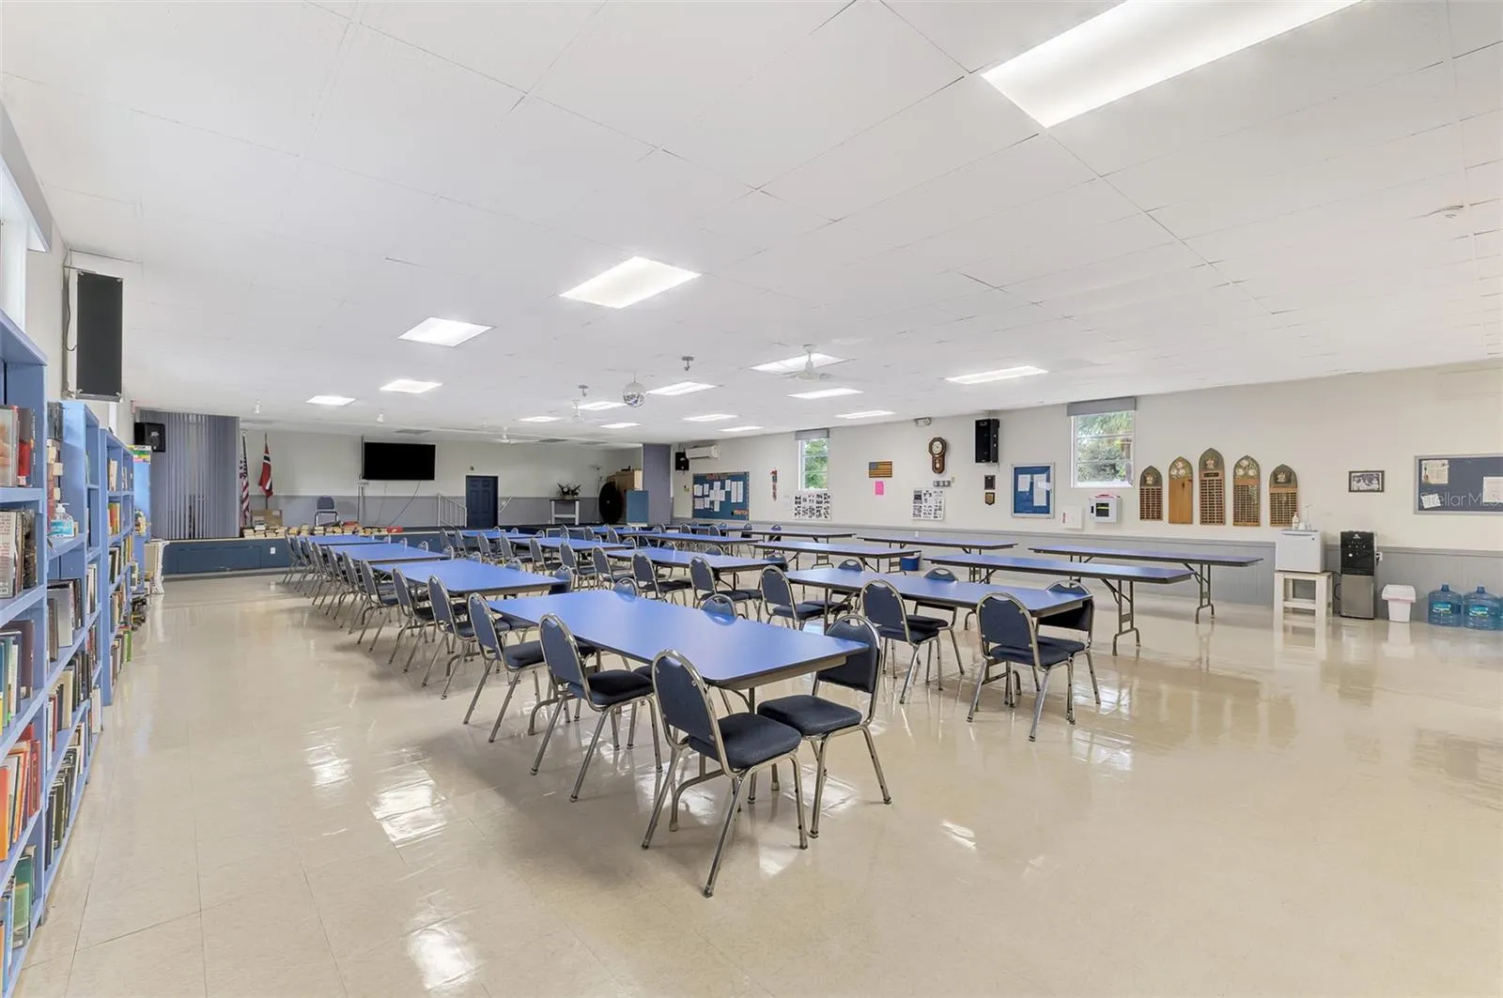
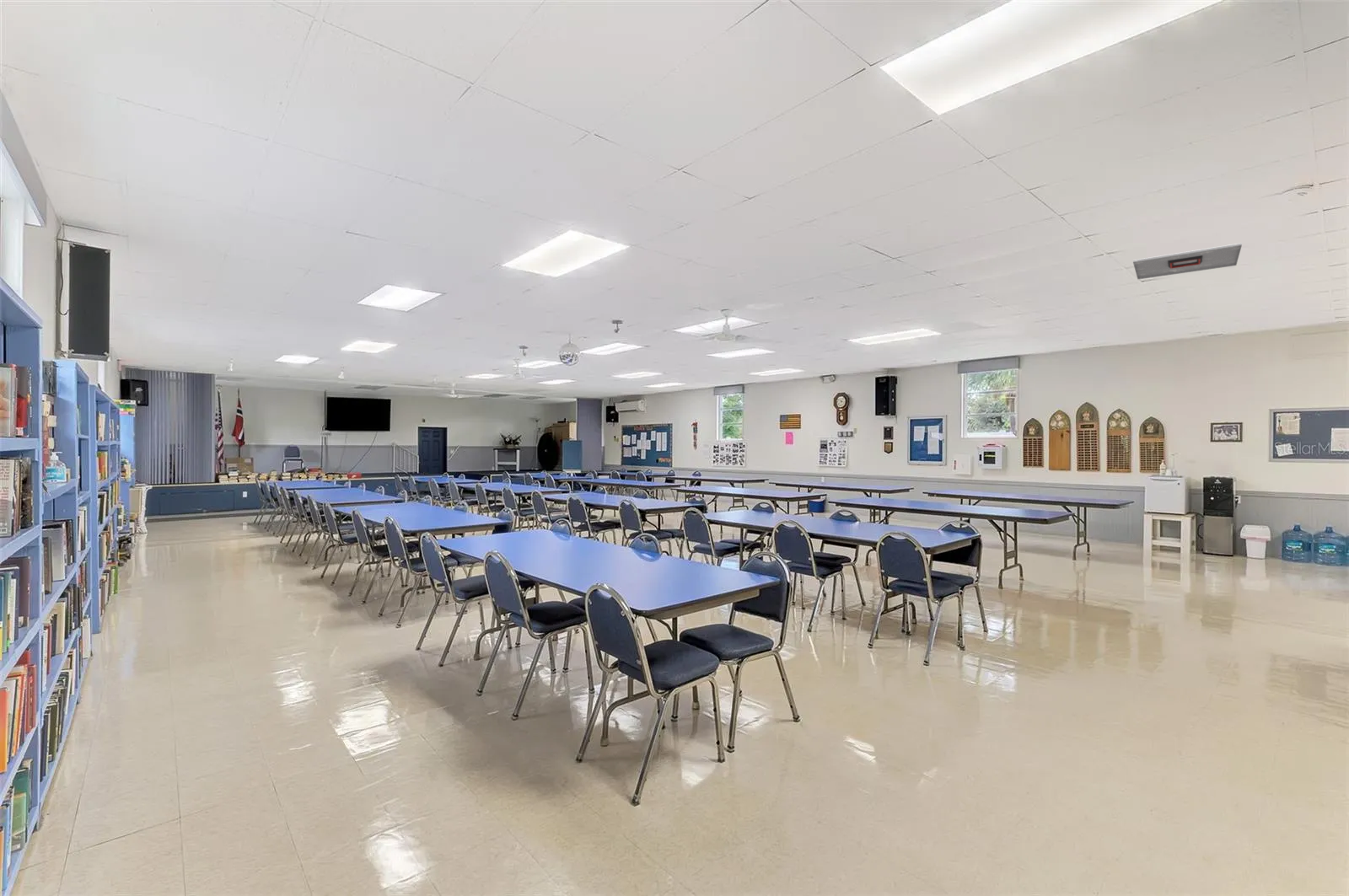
+ ceiling vent [1132,242,1243,281]
